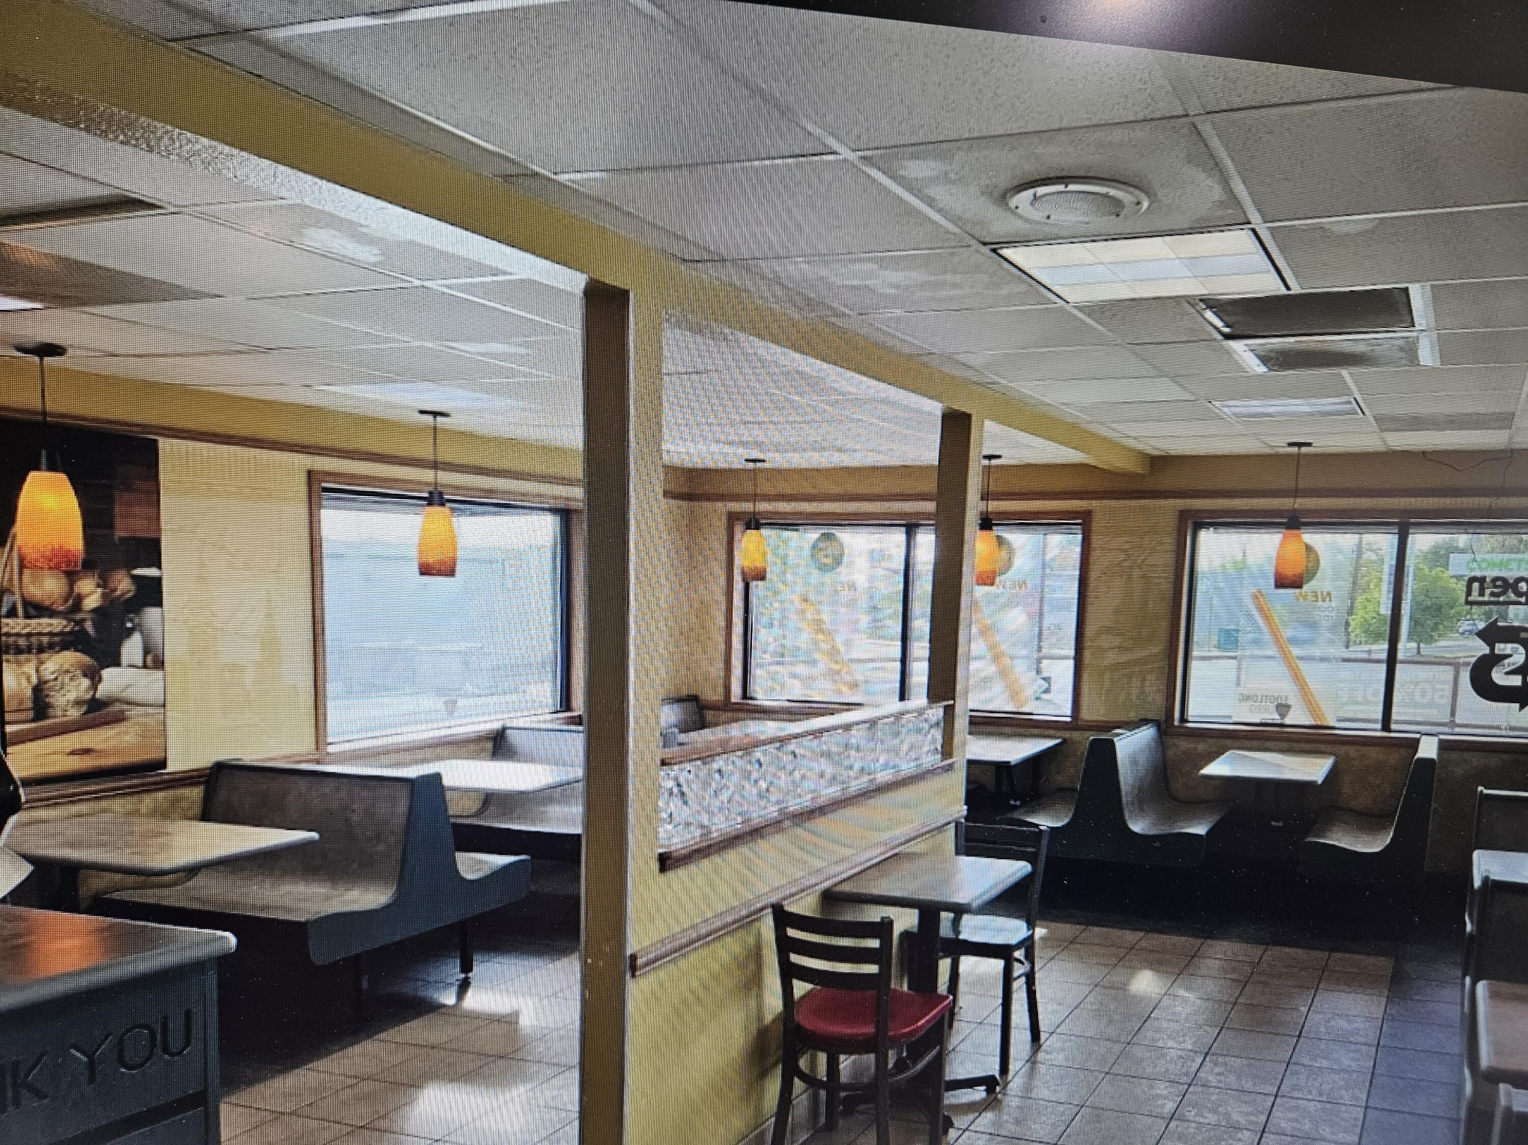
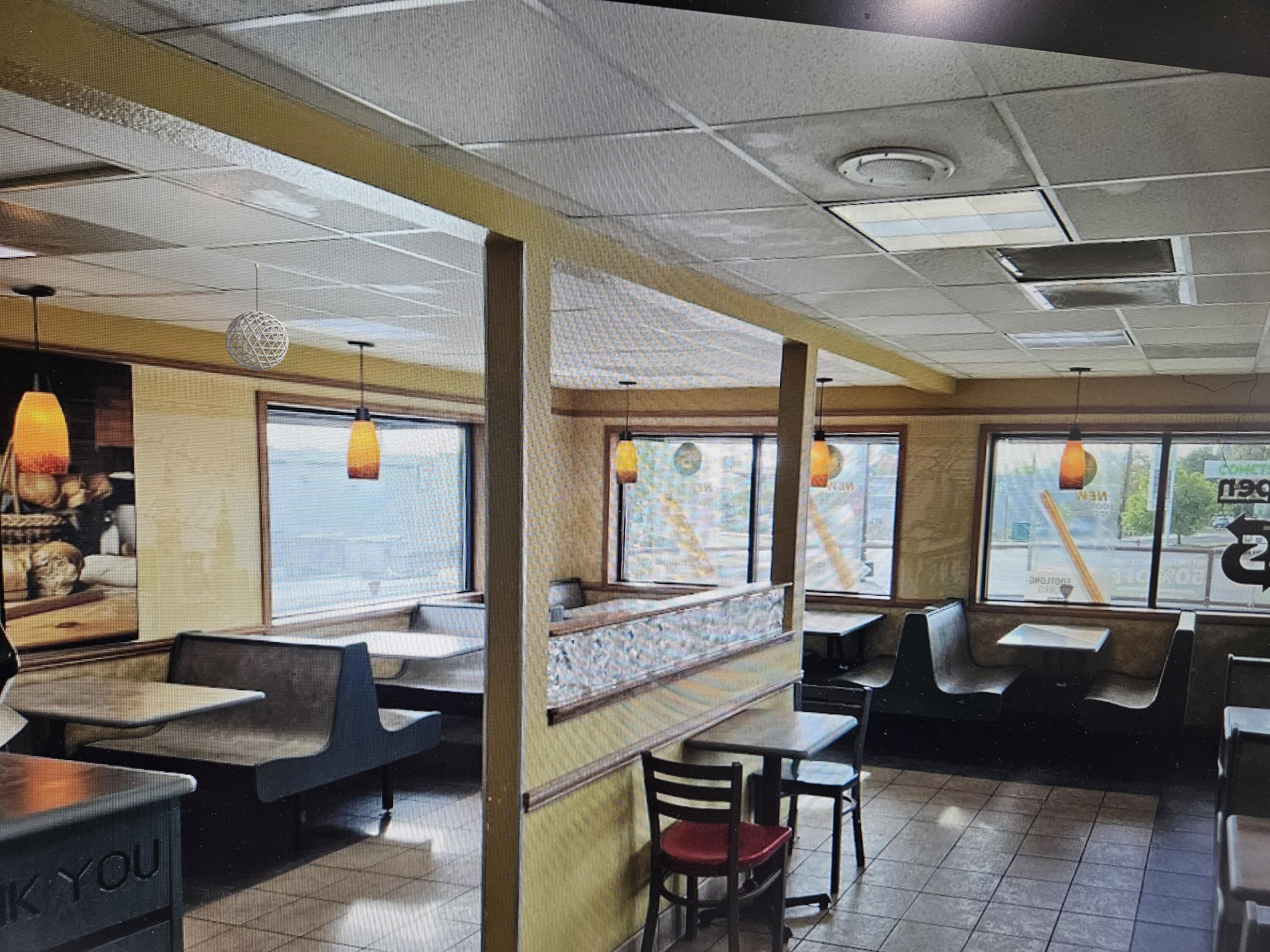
+ pendant light [225,263,289,371]
